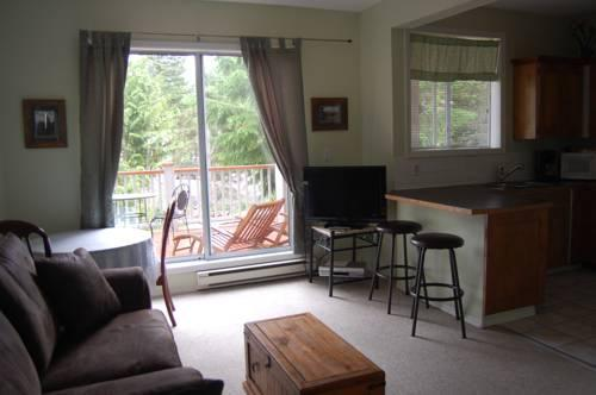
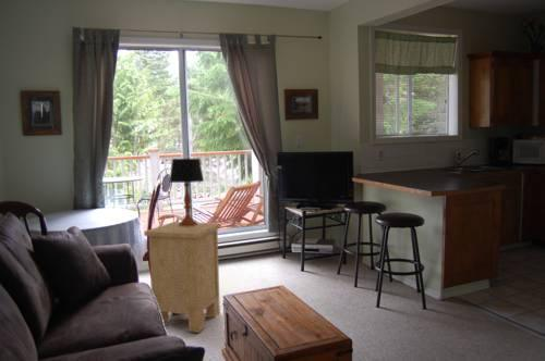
+ table lamp [169,158,205,226]
+ nightstand [143,221,222,334]
